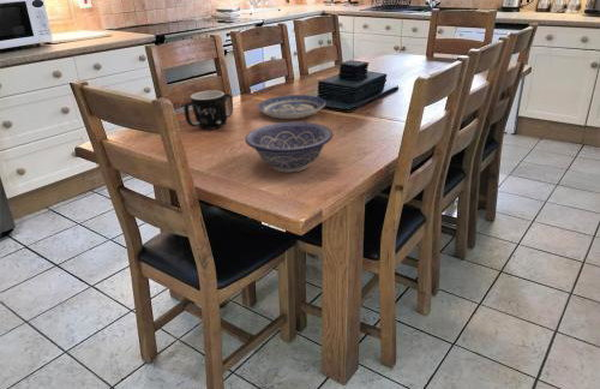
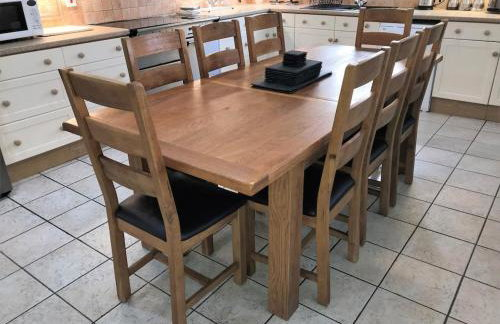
- plate [257,94,326,120]
- decorative bowl [245,120,334,174]
- mug [182,89,234,131]
